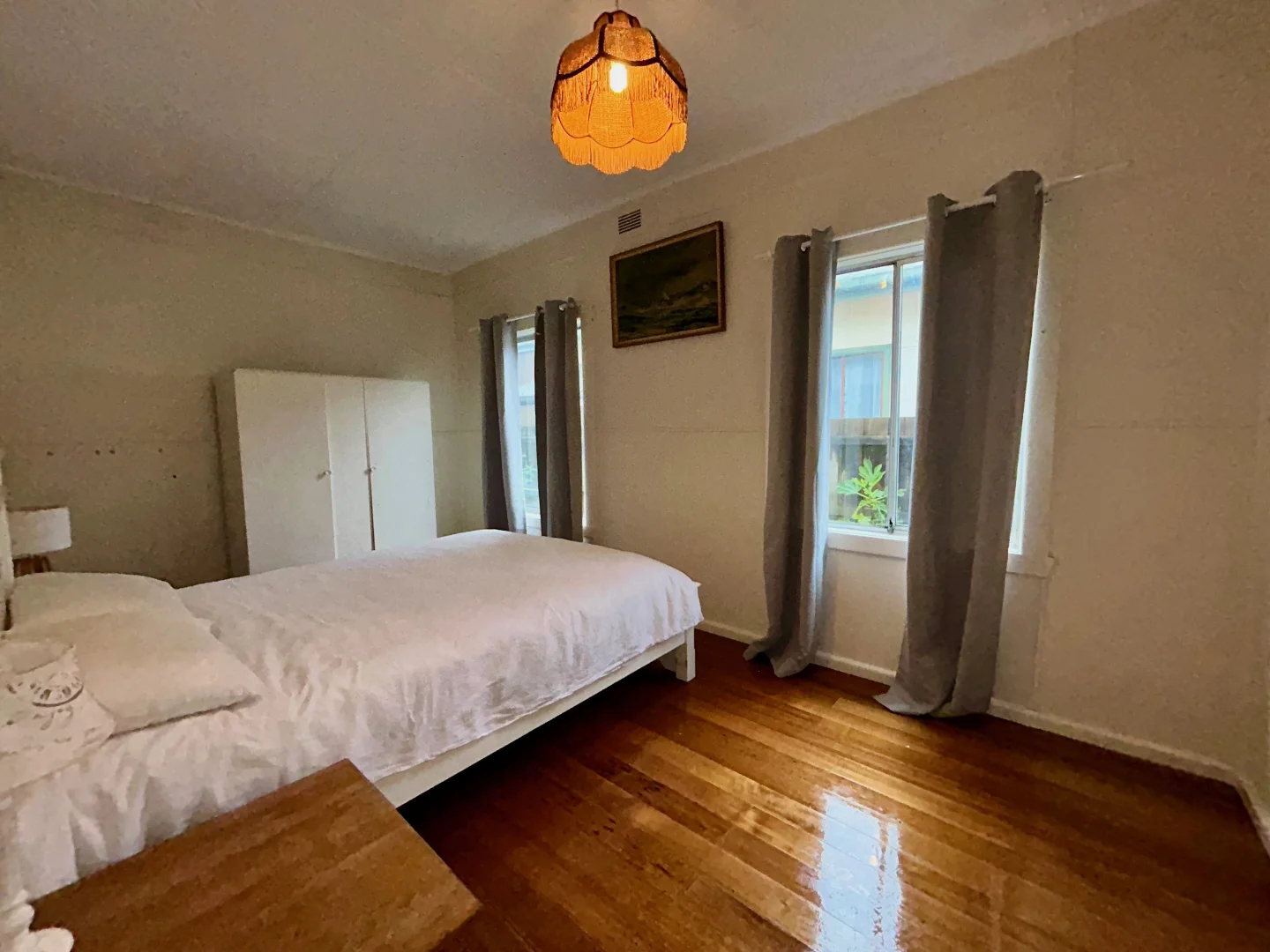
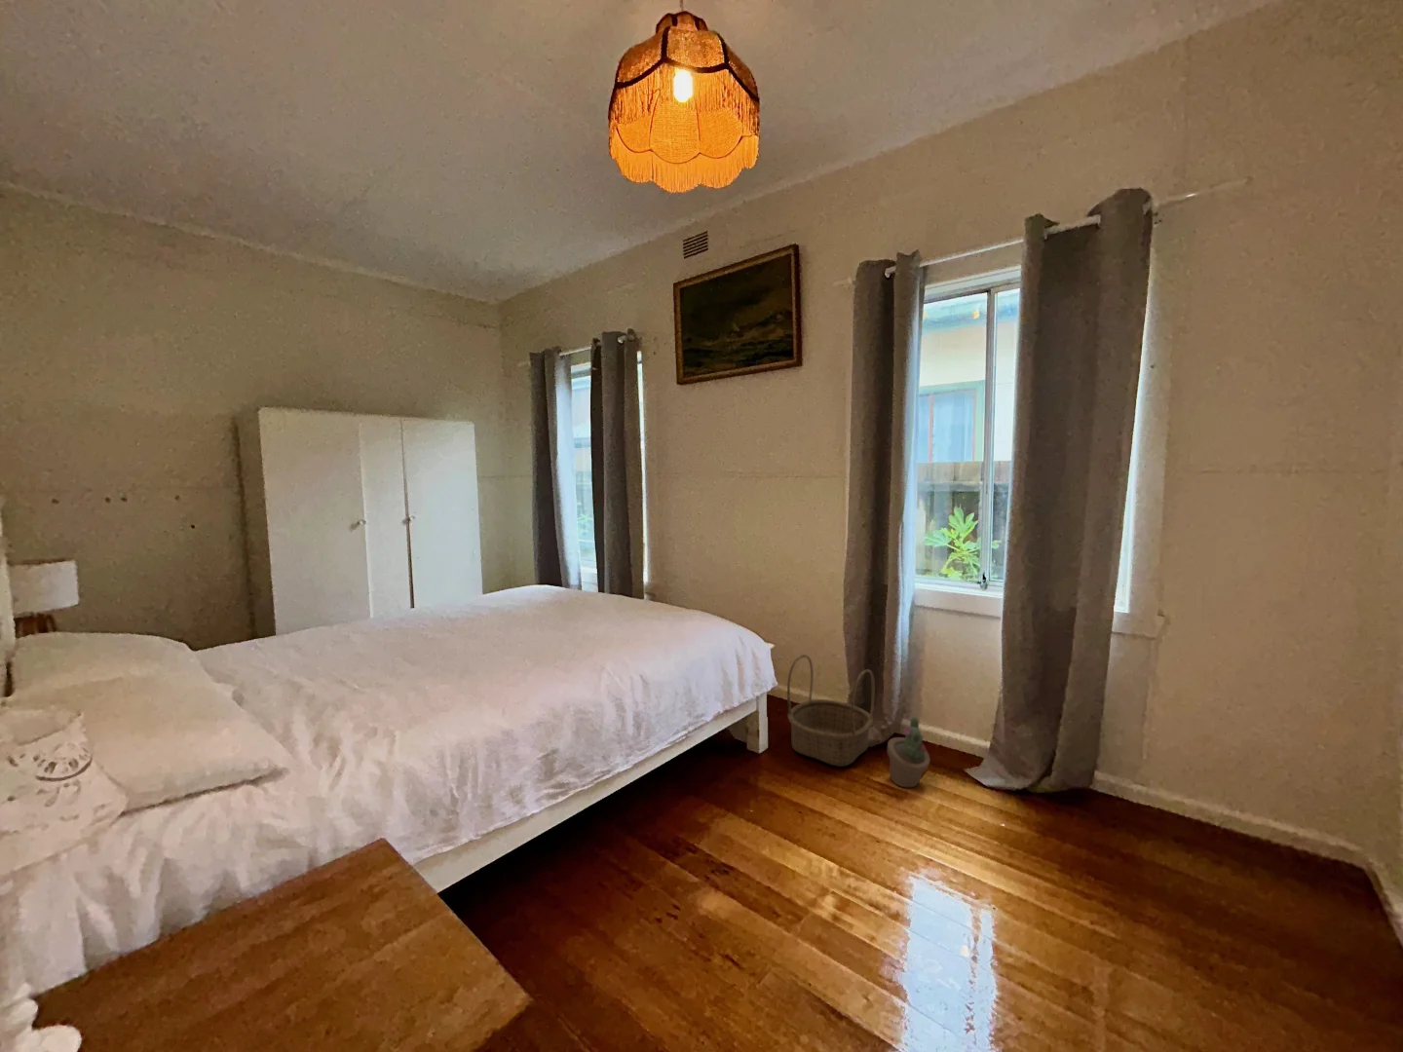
+ basket [787,653,876,768]
+ decorative plant [886,716,930,789]
